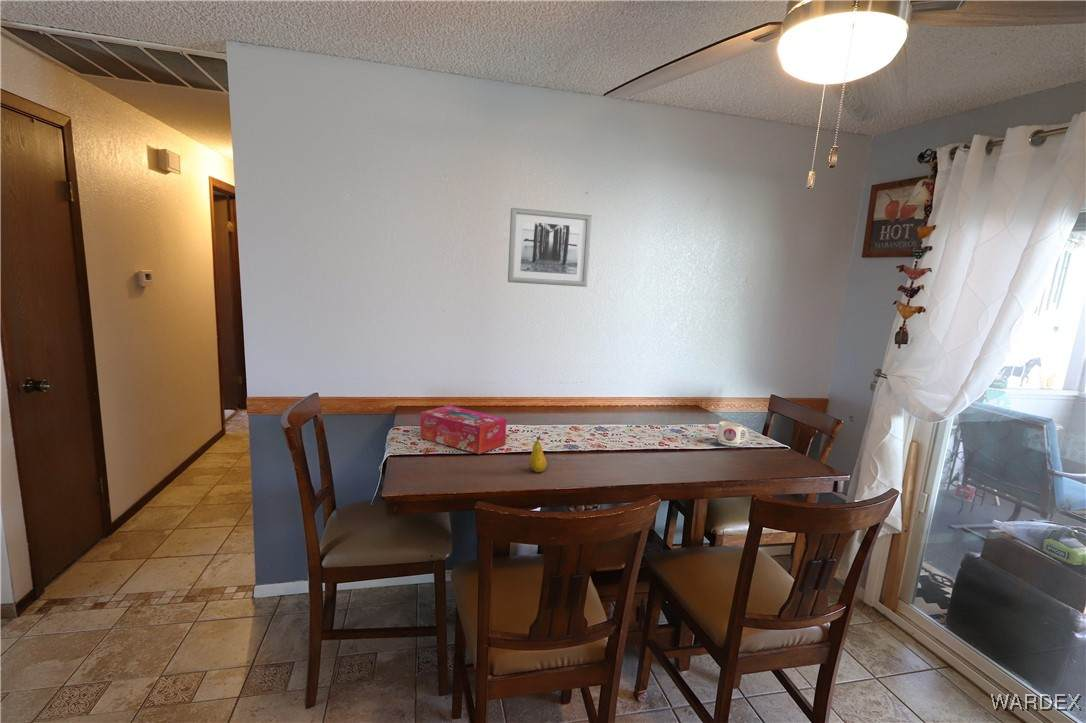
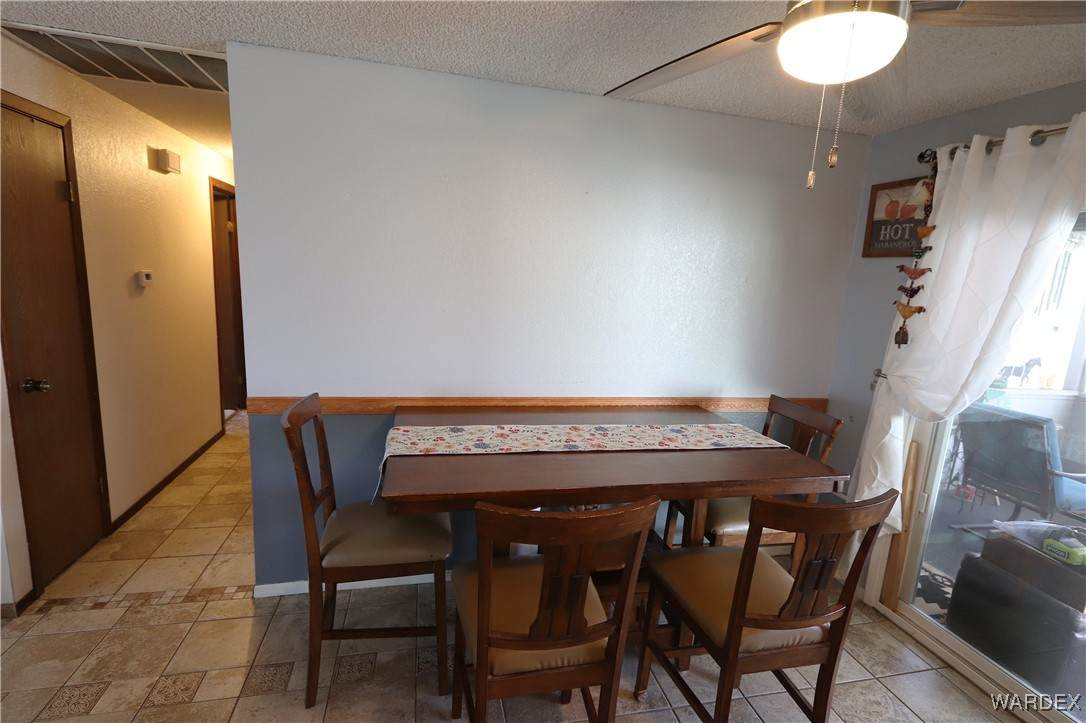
- tissue box [419,405,507,455]
- wall art [507,207,593,288]
- fruit [528,435,548,473]
- mug [717,421,749,447]
